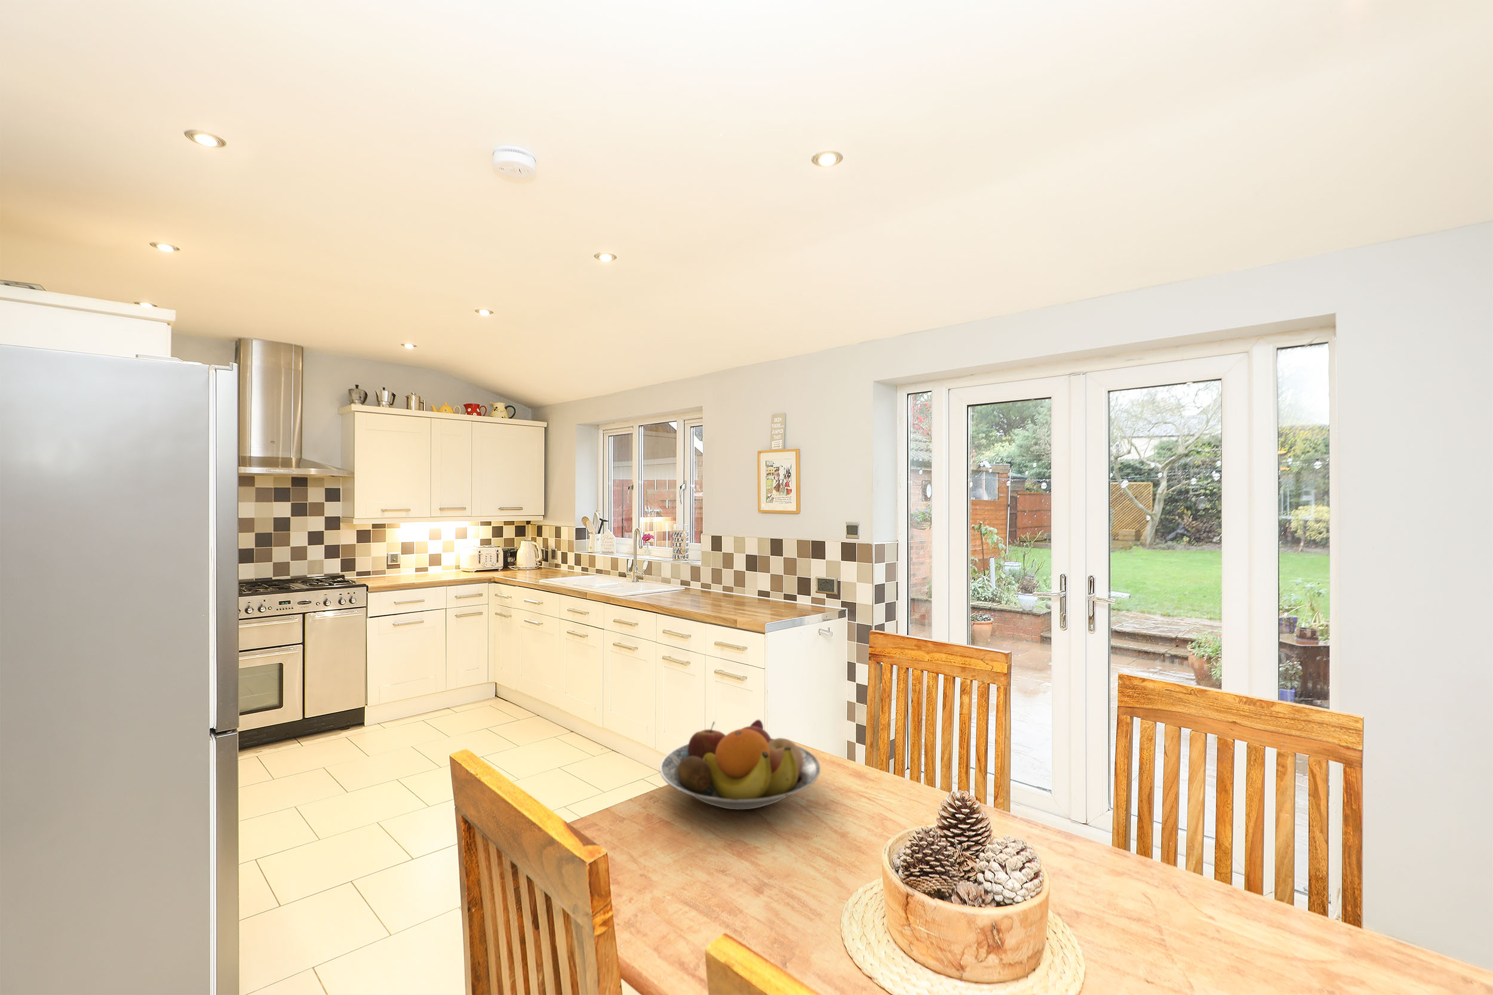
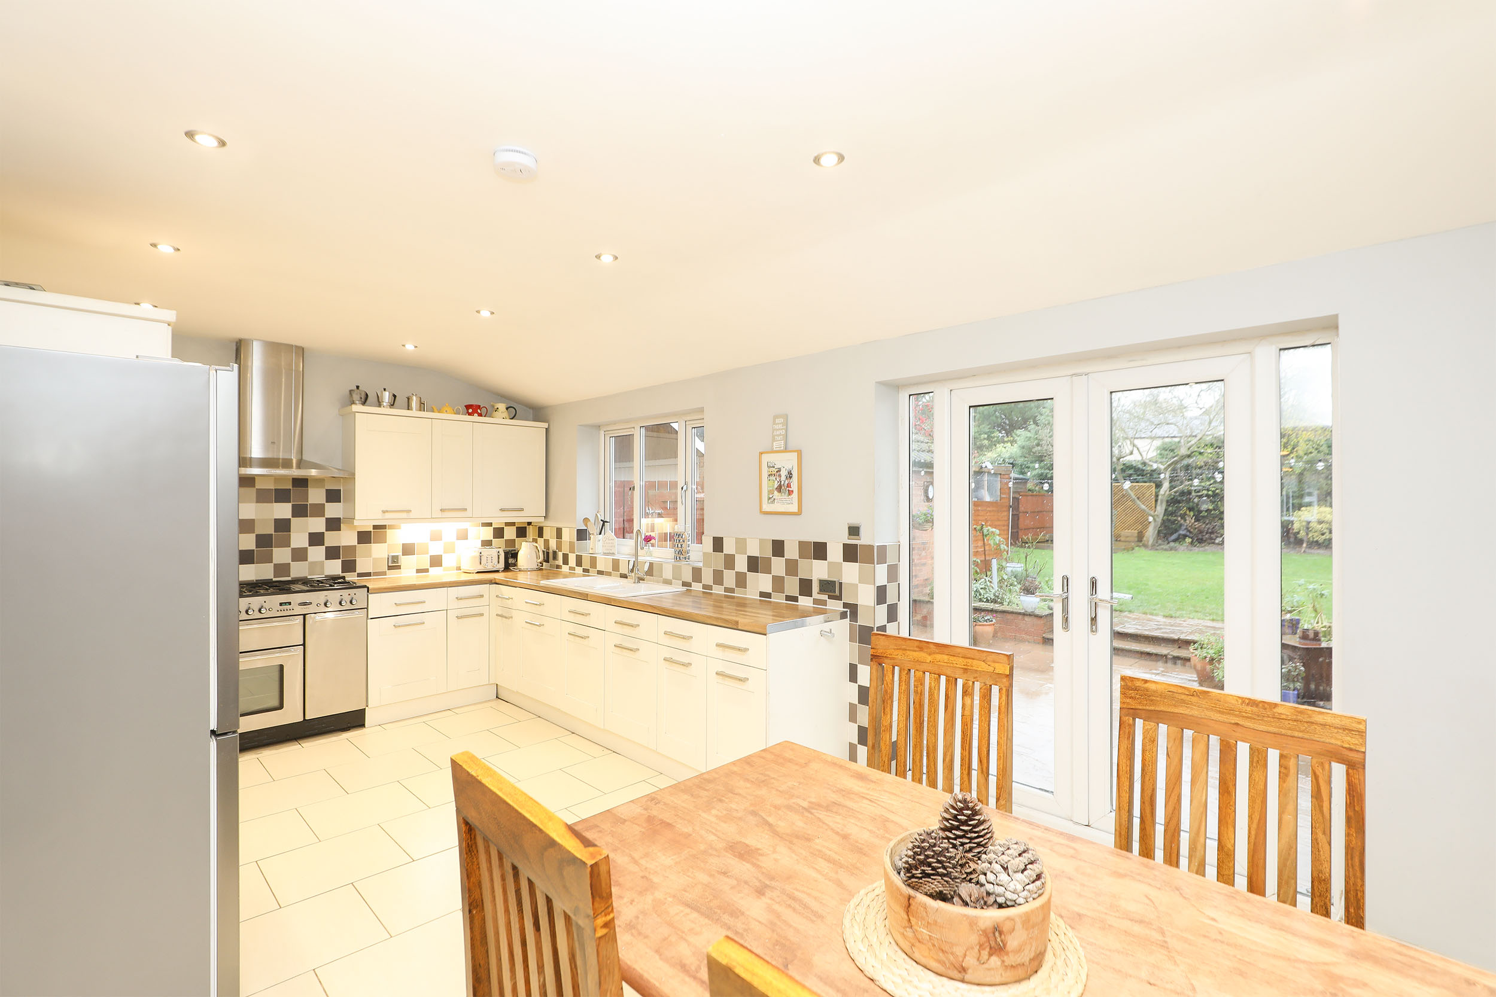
- fruit bowl [660,720,821,811]
